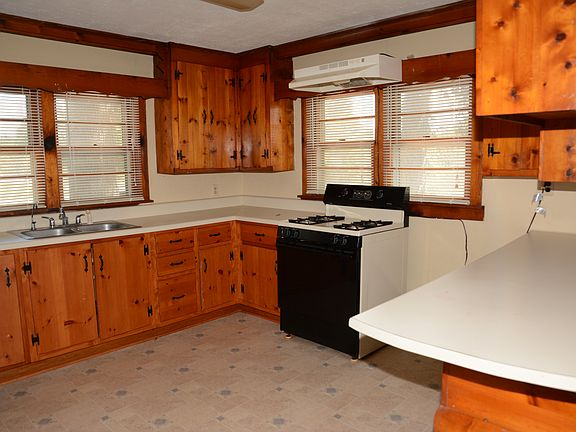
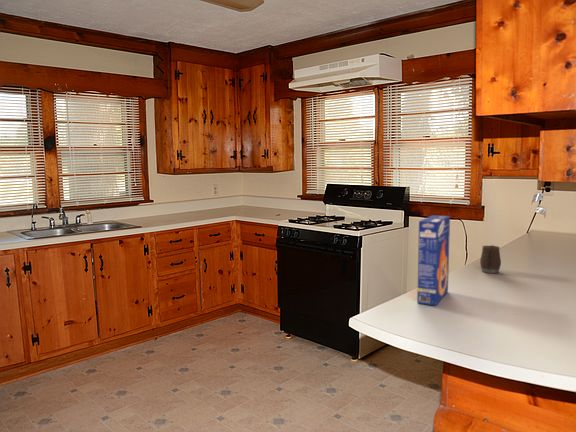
+ mug [479,244,502,274]
+ cereal box [416,214,451,307]
